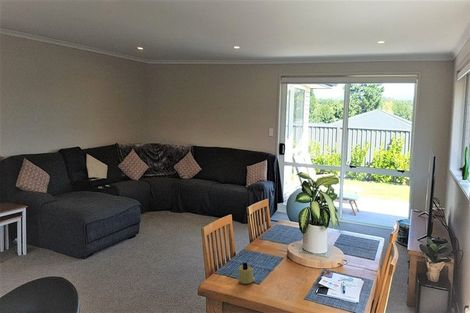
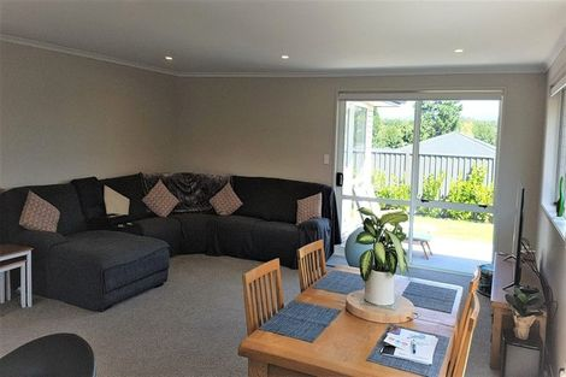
- candle [238,262,256,285]
